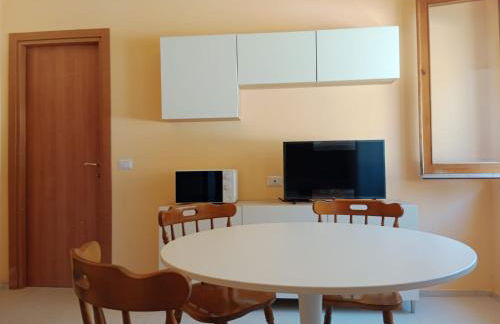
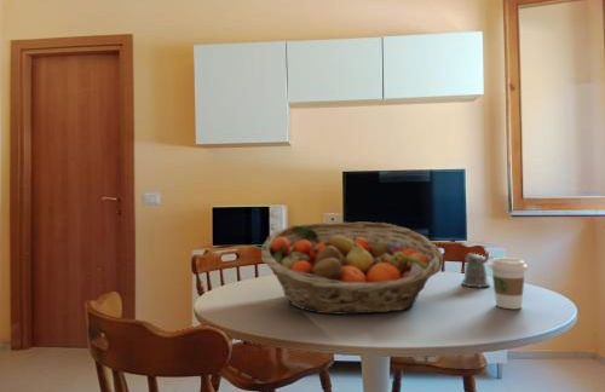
+ pepper shaker [461,253,496,288]
+ fruit basket [260,221,444,315]
+ coffee cup [488,256,529,310]
